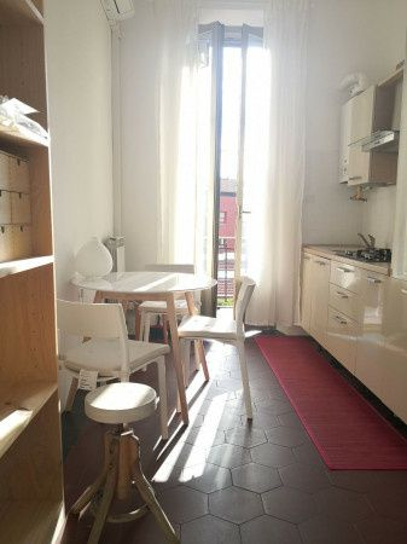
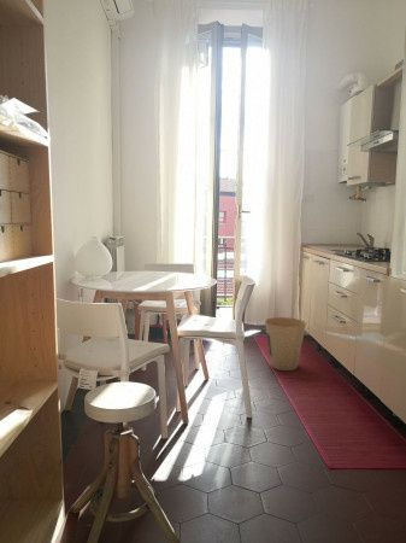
+ trash can [264,316,307,372]
